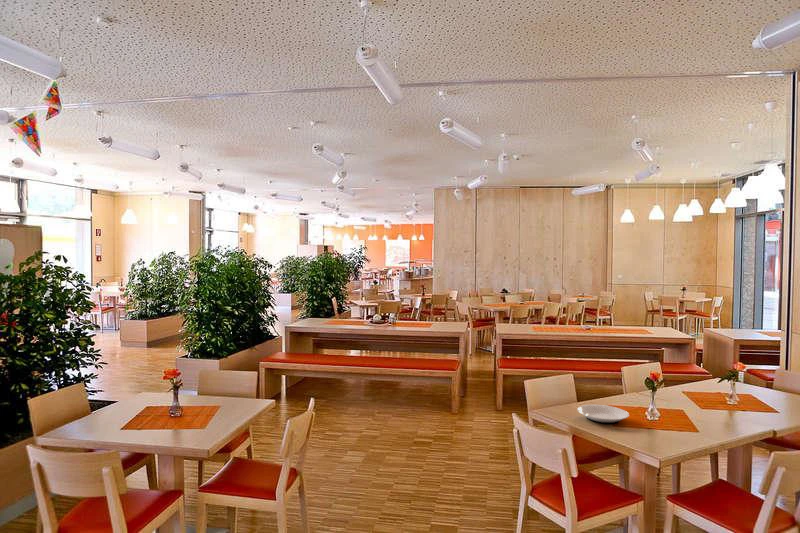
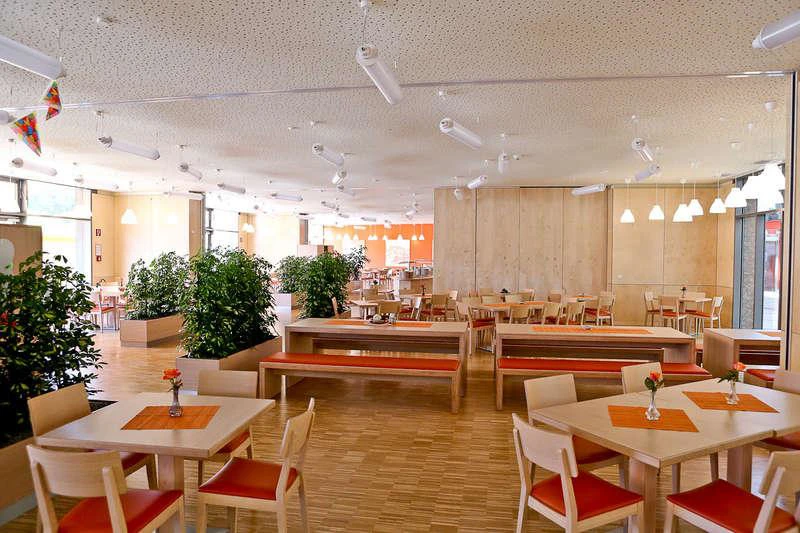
- plate [576,404,630,425]
